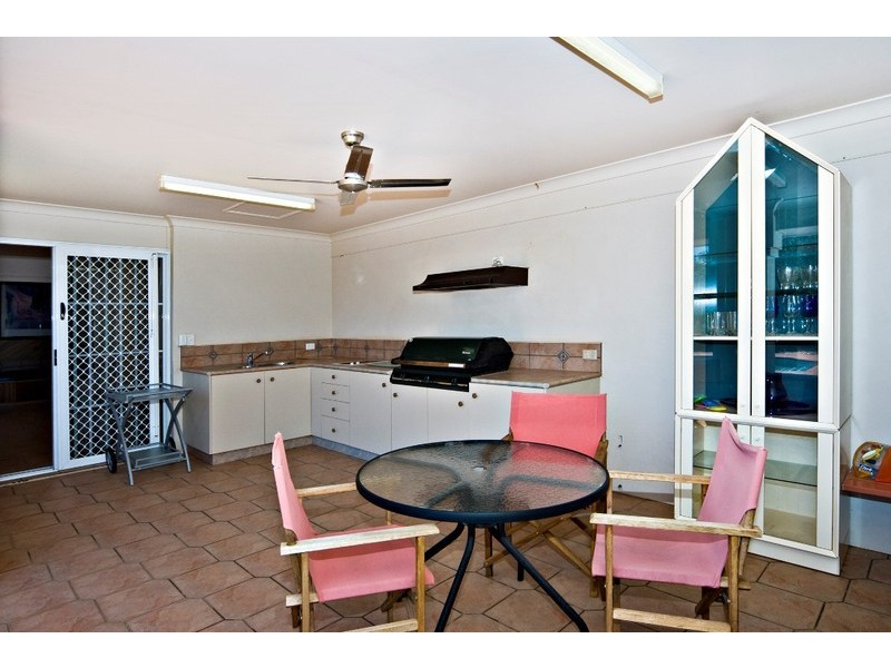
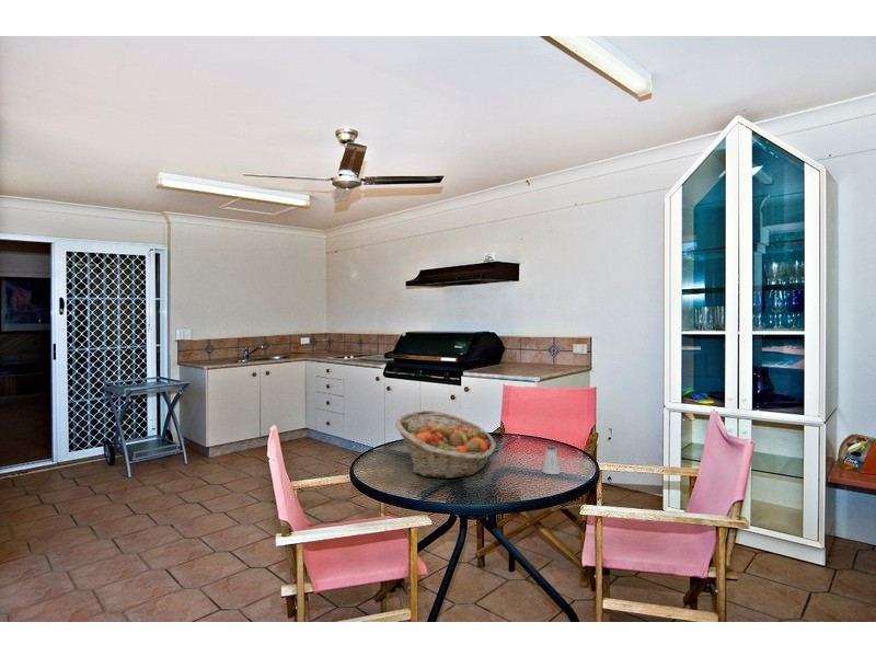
+ fruit basket [394,410,497,480]
+ saltshaker [541,445,562,475]
